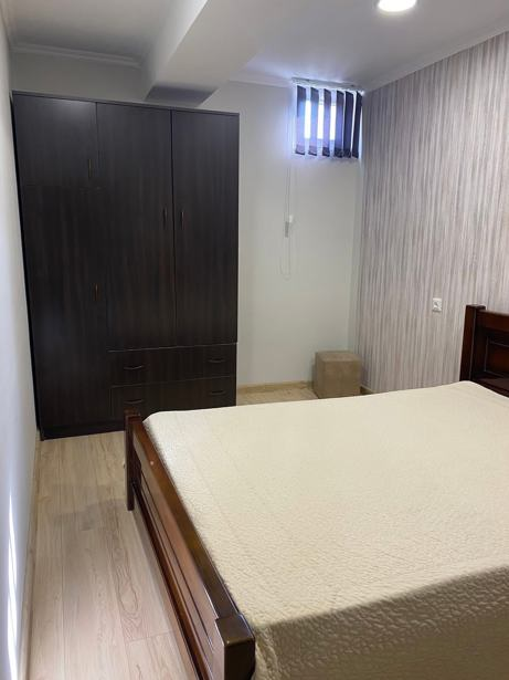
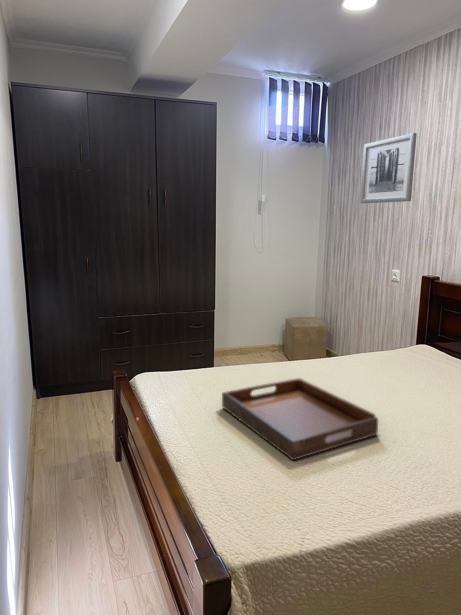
+ serving tray [221,377,379,461]
+ wall art [360,132,418,204]
